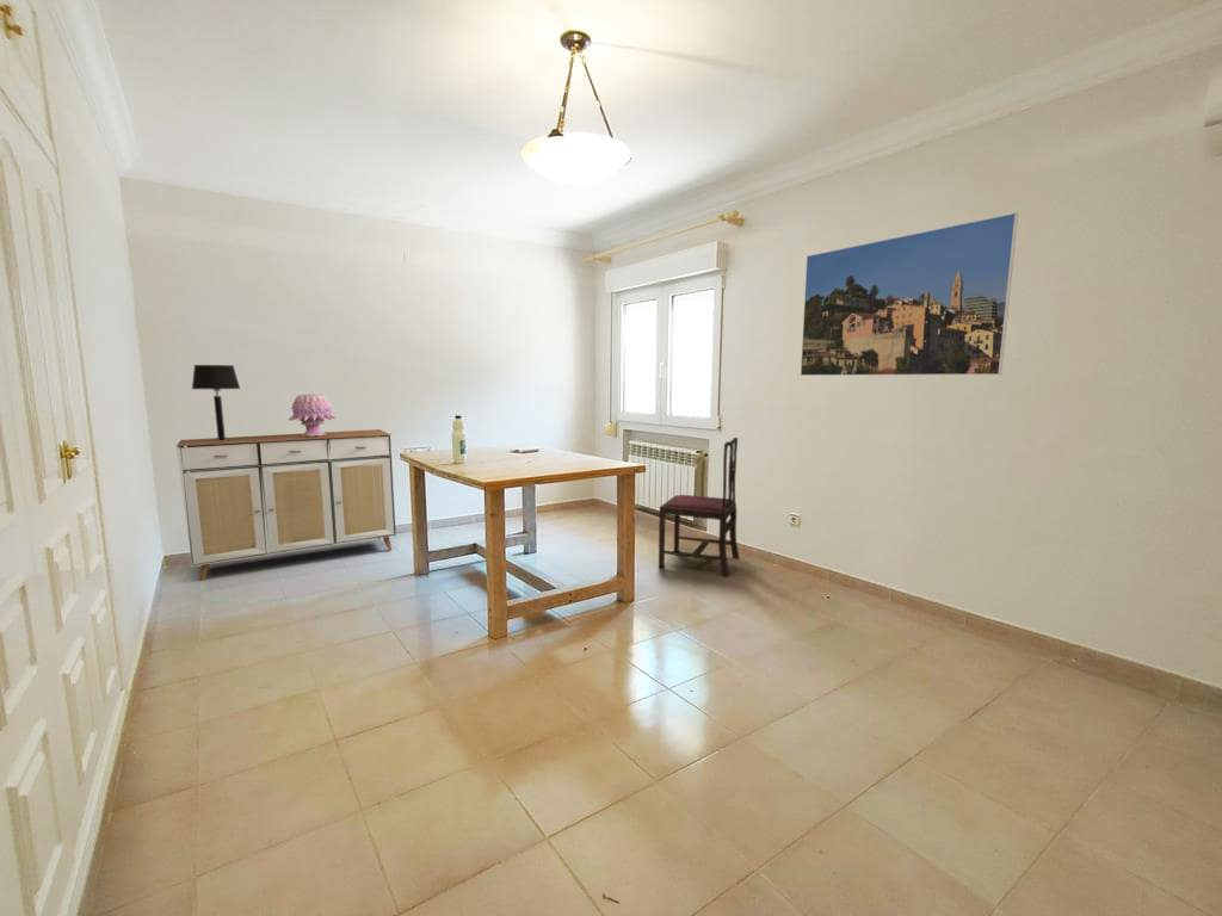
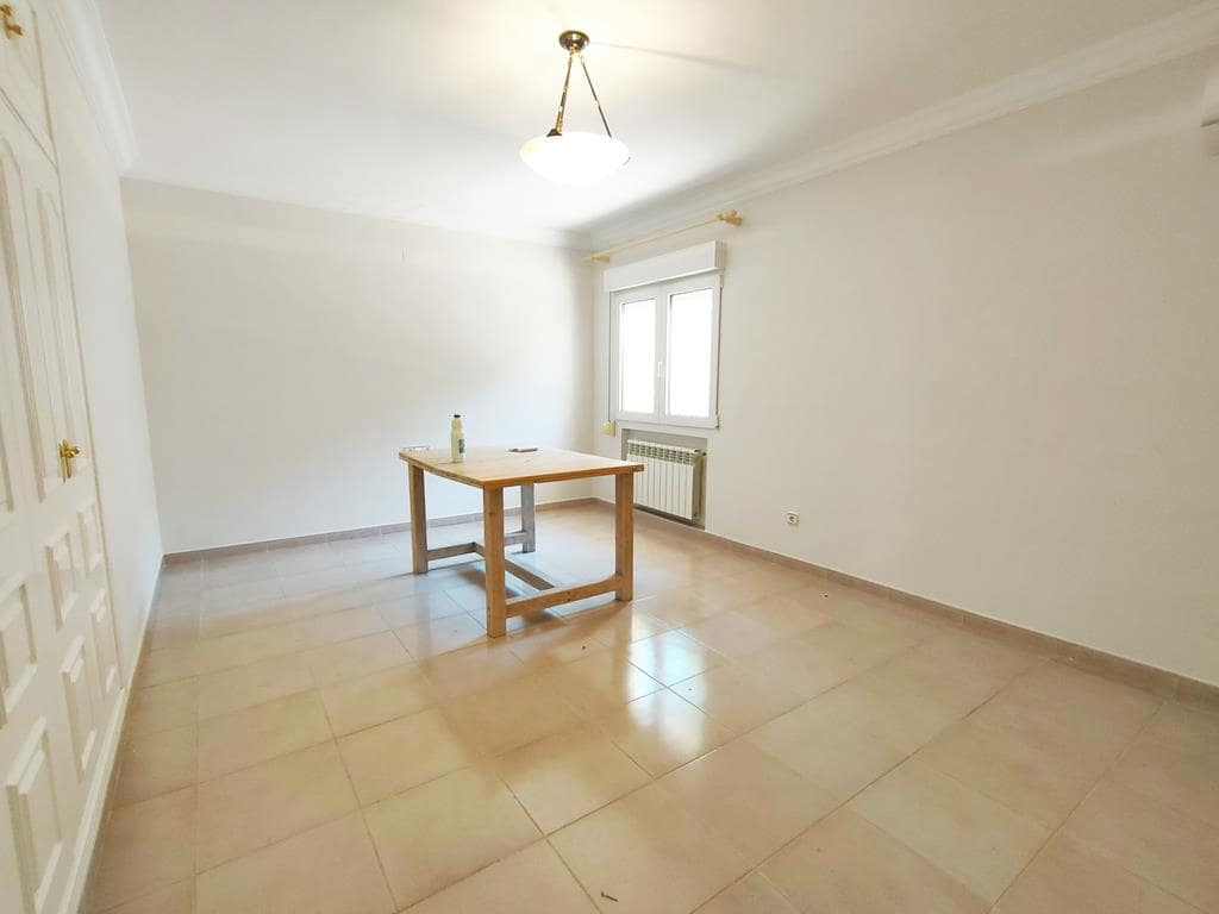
- dining chair [658,437,740,577]
- table lamp [191,364,241,441]
- sideboard [175,428,397,582]
- decorative vase [288,394,338,437]
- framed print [800,211,1019,377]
